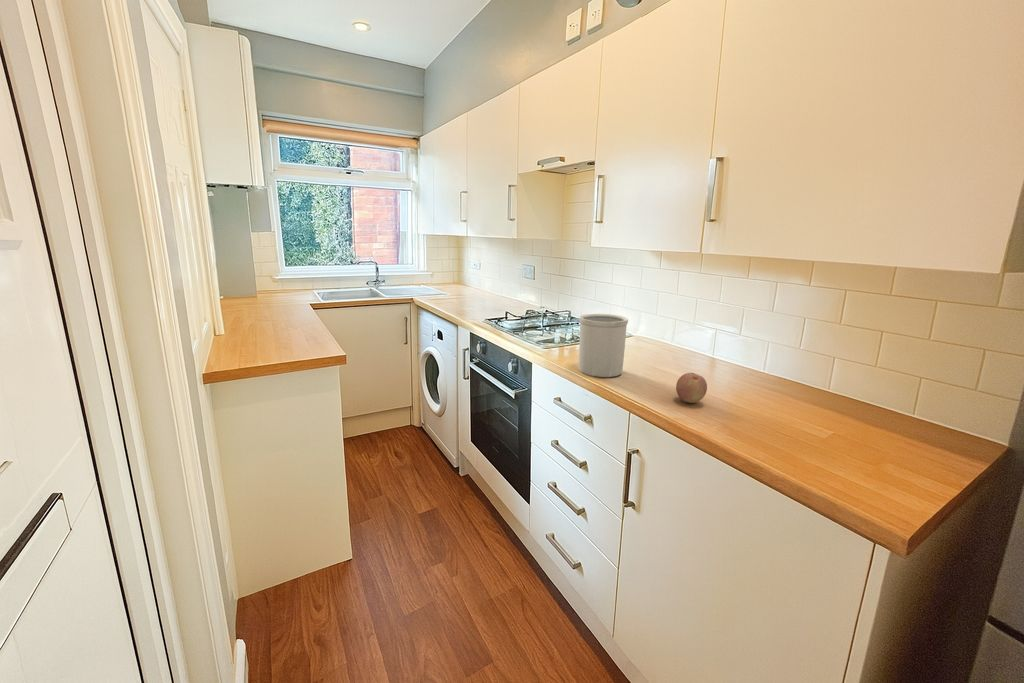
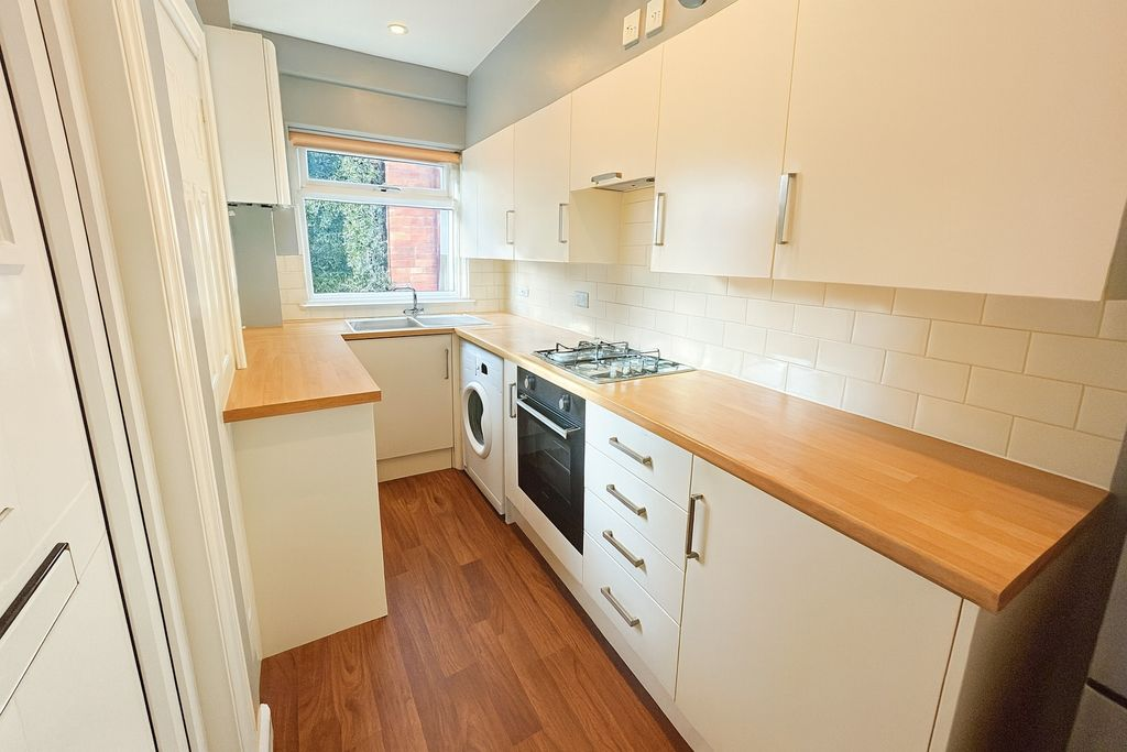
- fruit [675,372,708,404]
- utensil holder [578,313,629,378]
